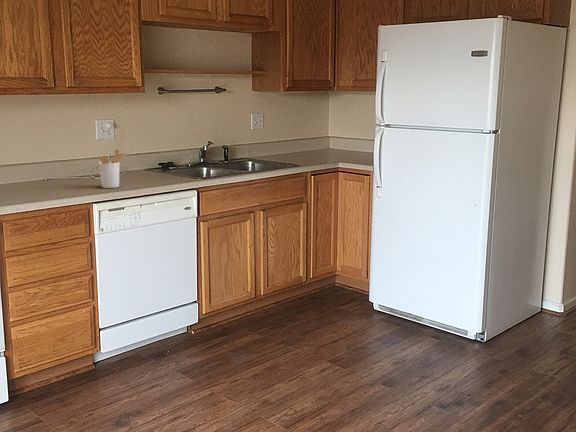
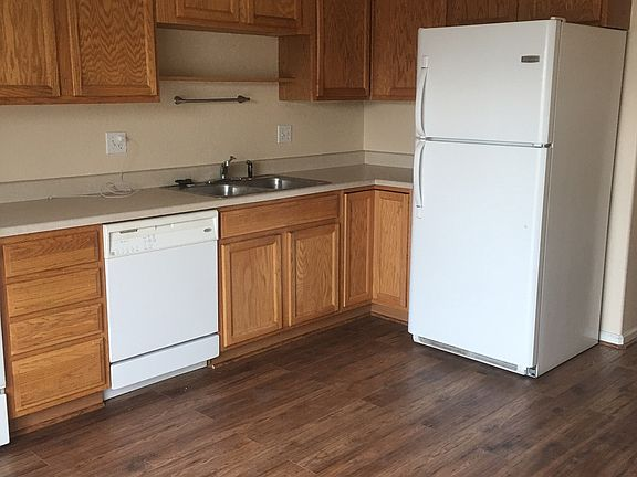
- utensil holder [98,148,129,189]
